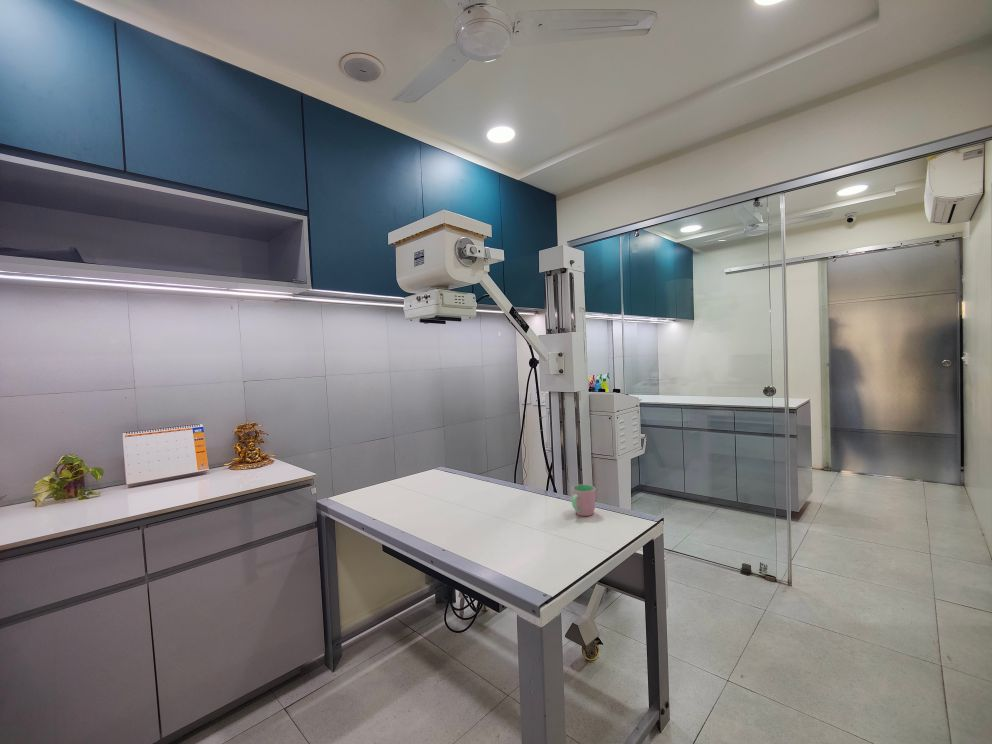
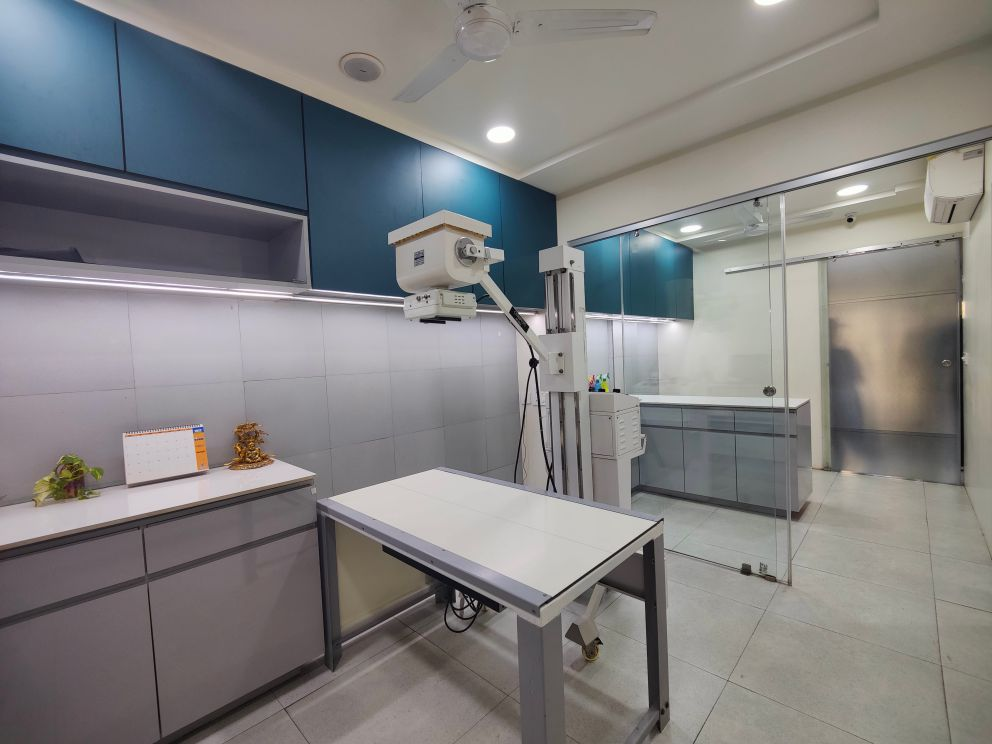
- cup [571,484,596,517]
